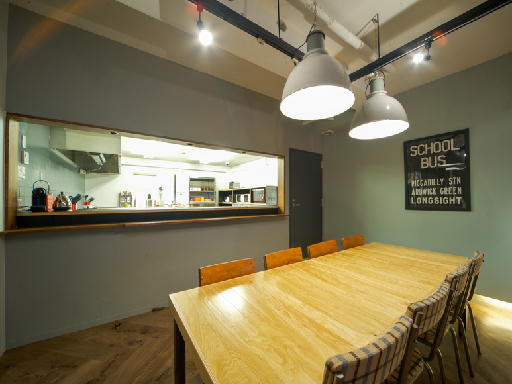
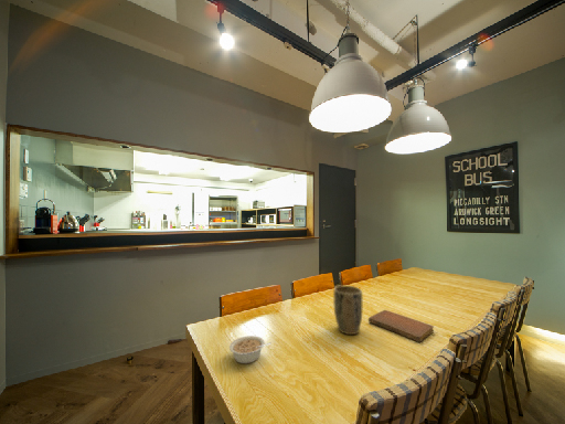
+ plant pot [332,285,363,336]
+ legume [228,335,273,364]
+ notebook [367,309,435,343]
